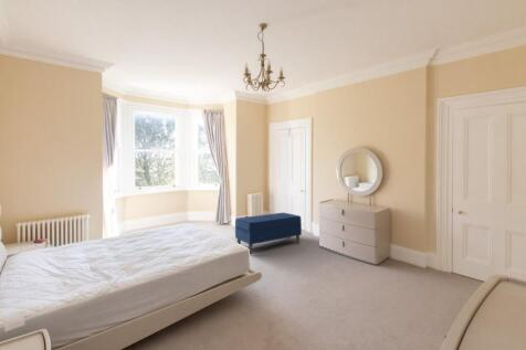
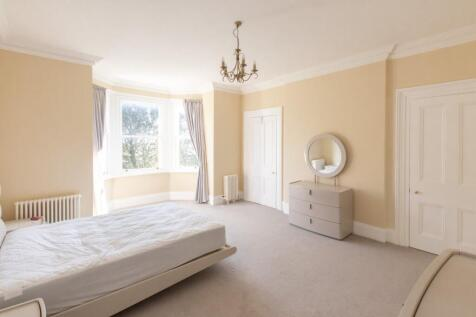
- bench [234,212,303,255]
